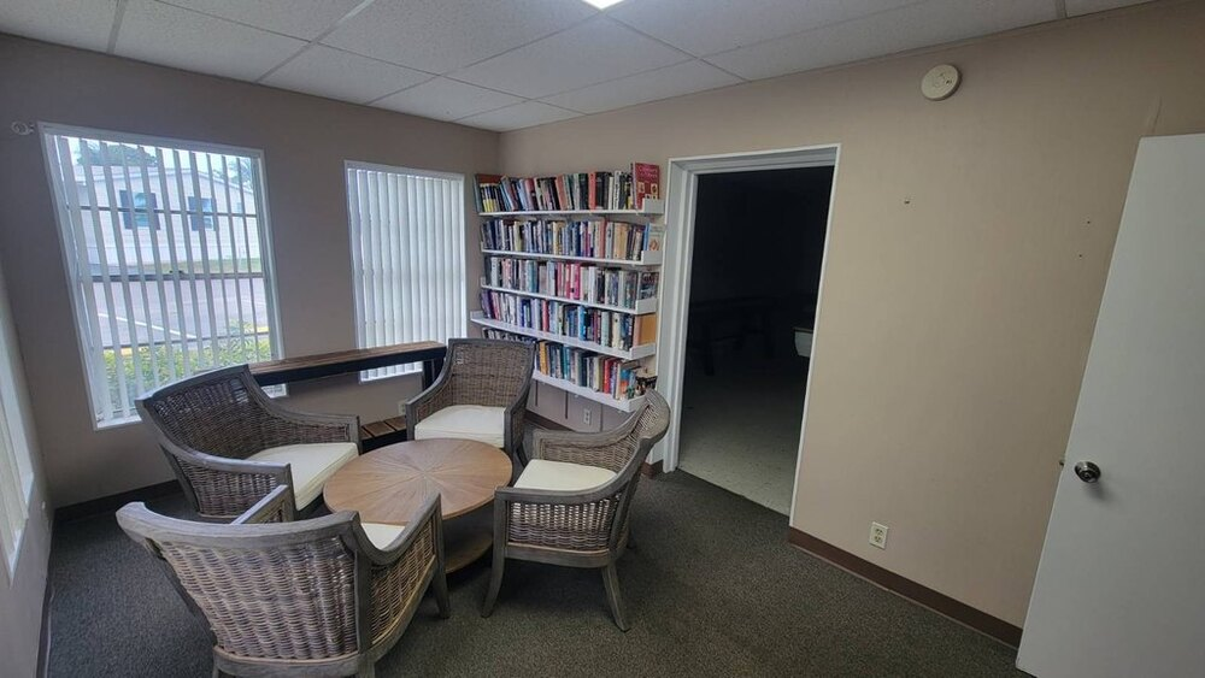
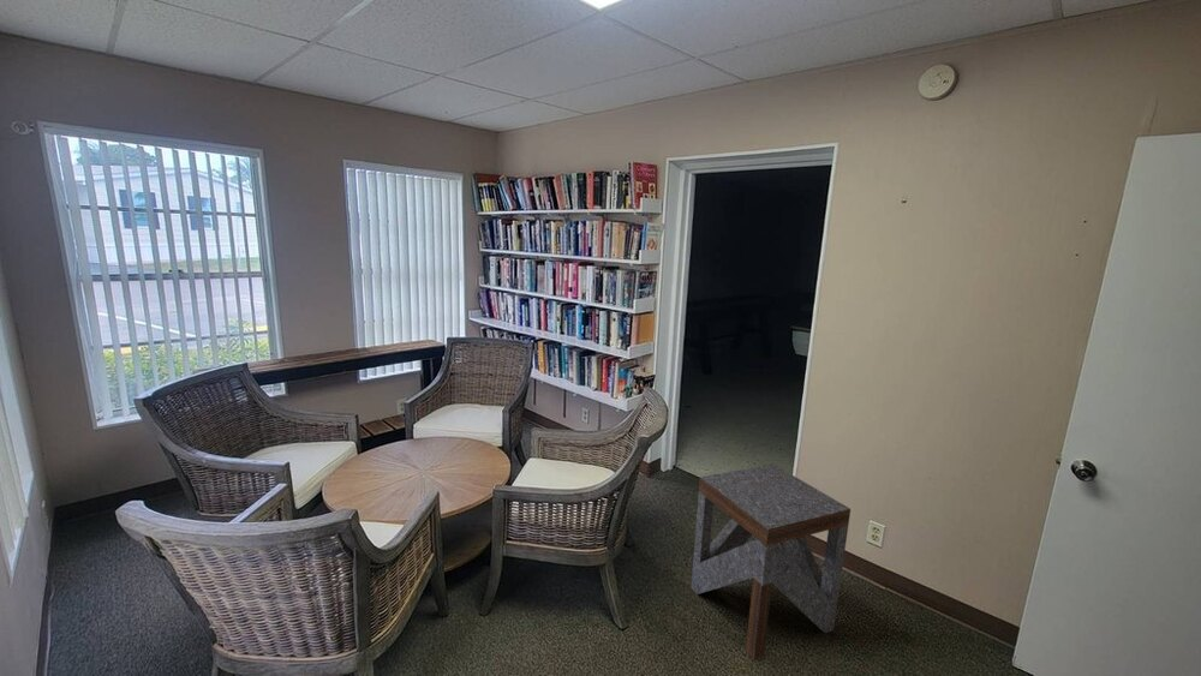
+ side table [691,462,852,662]
